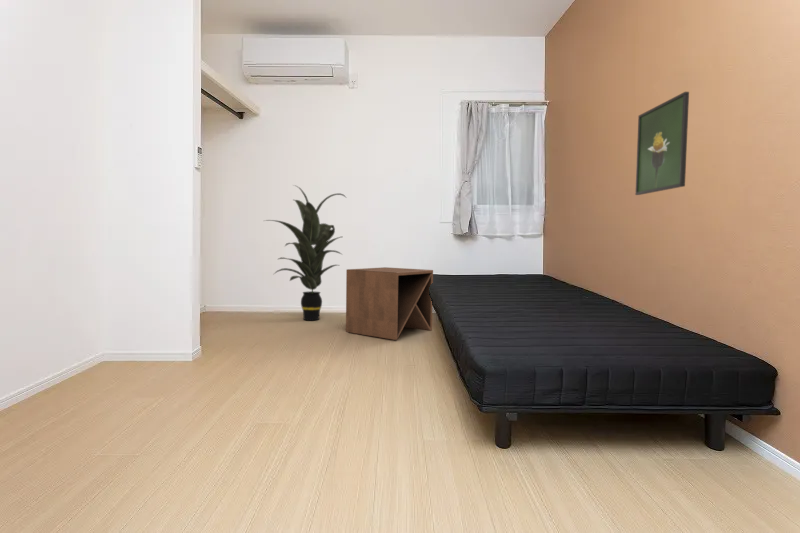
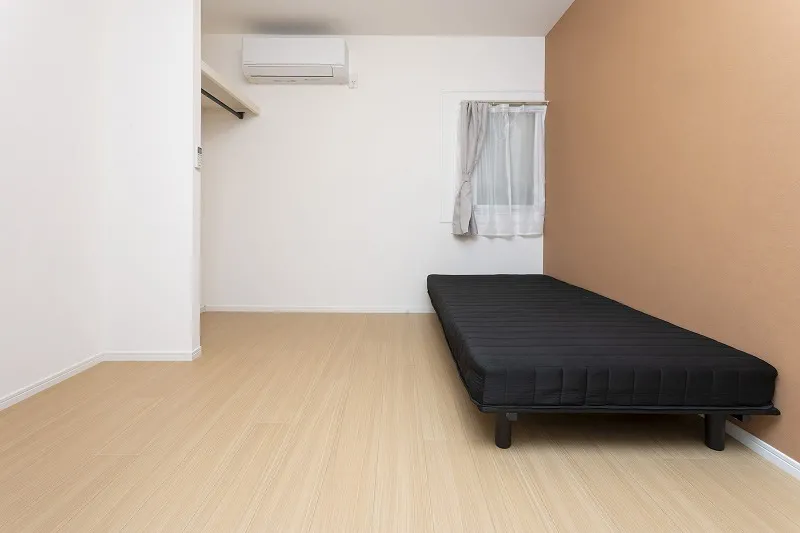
- side table [345,266,434,341]
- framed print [634,91,690,196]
- indoor plant [264,184,347,321]
